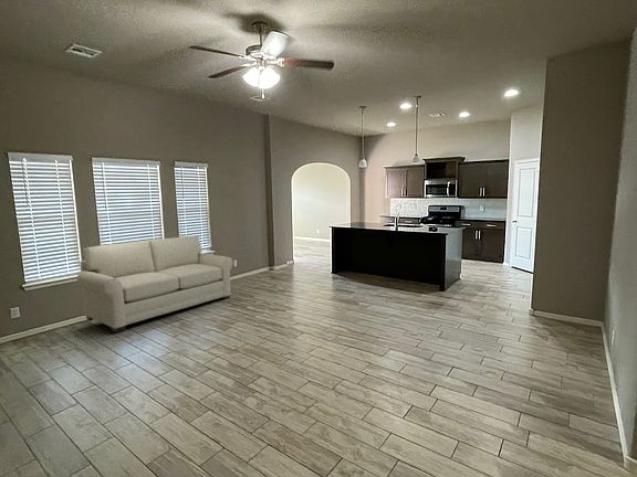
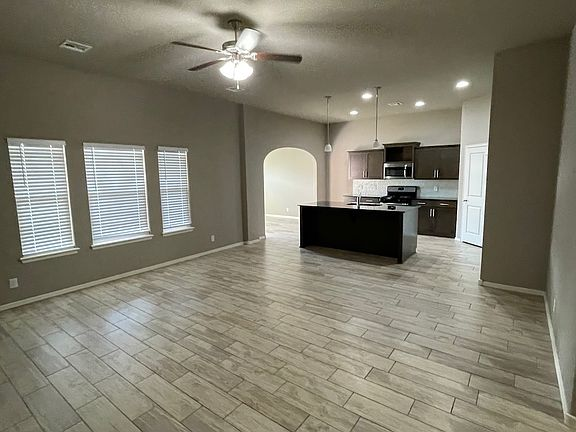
- sofa [76,234,233,333]
